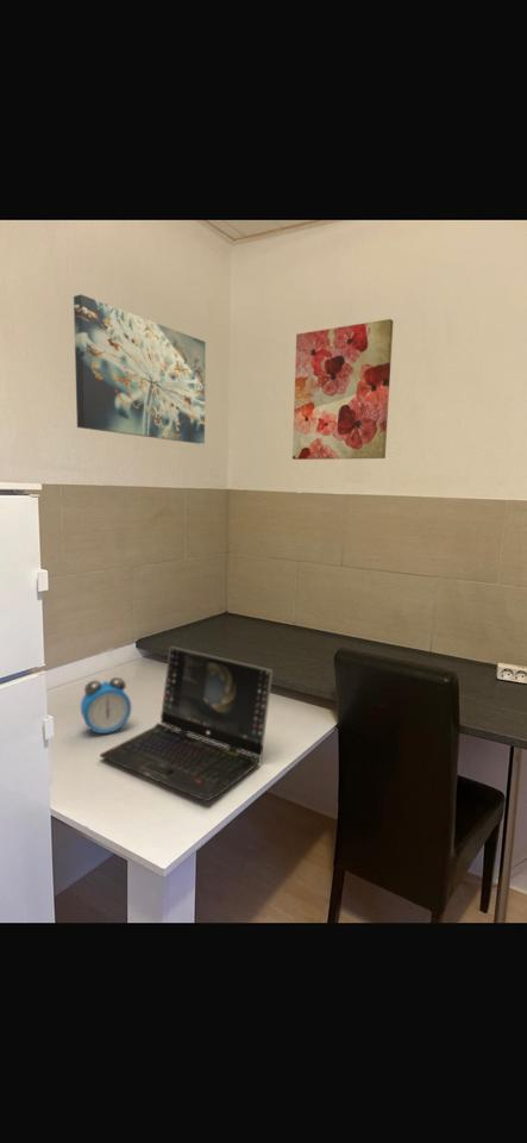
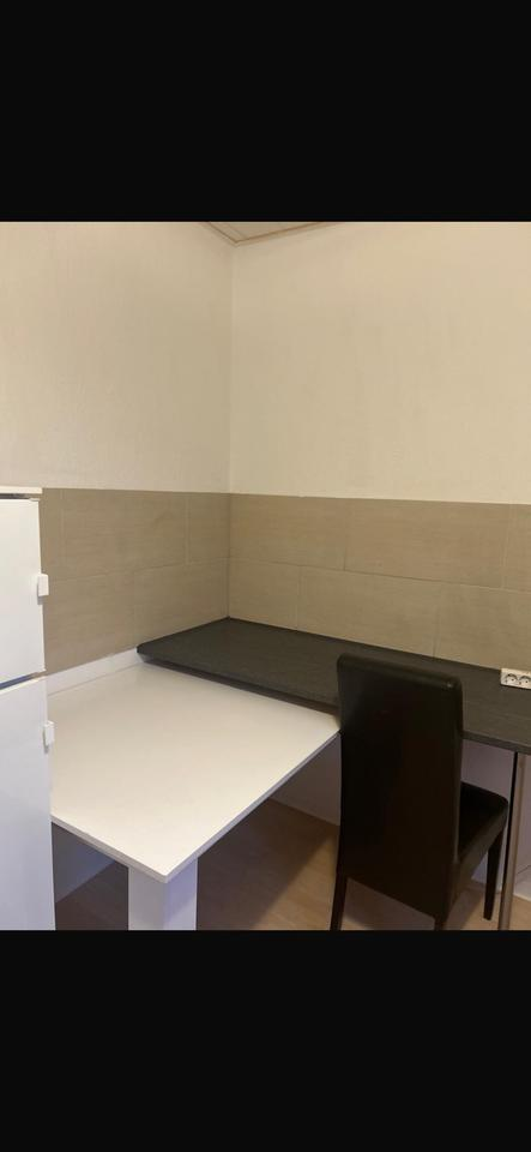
- laptop computer [99,645,274,802]
- alarm clock [80,676,132,737]
- wall art [73,293,207,445]
- wall art [291,318,394,461]
